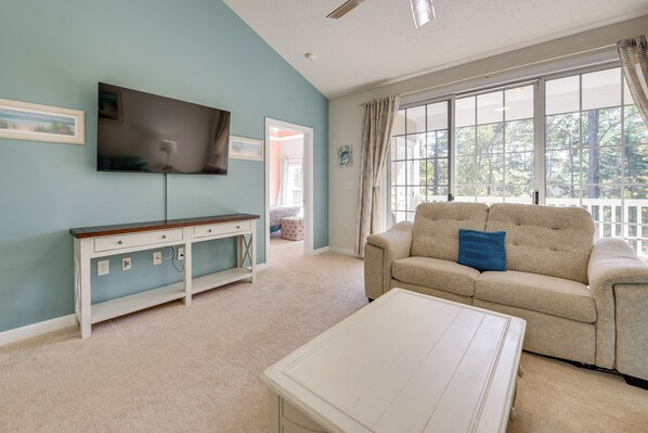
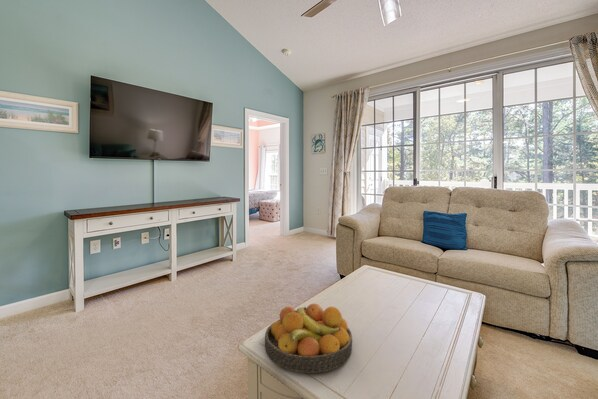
+ fruit bowl [264,303,353,374]
